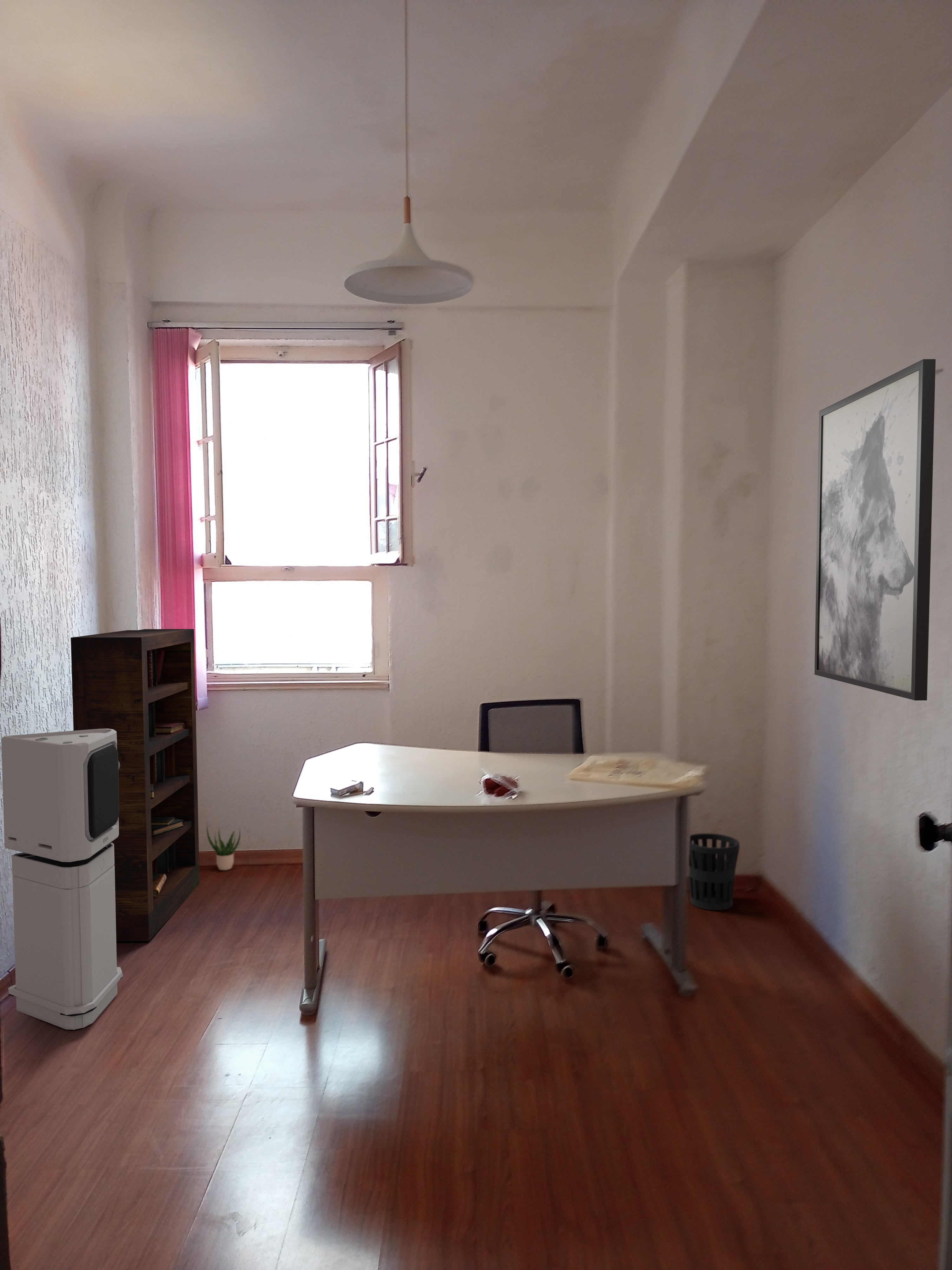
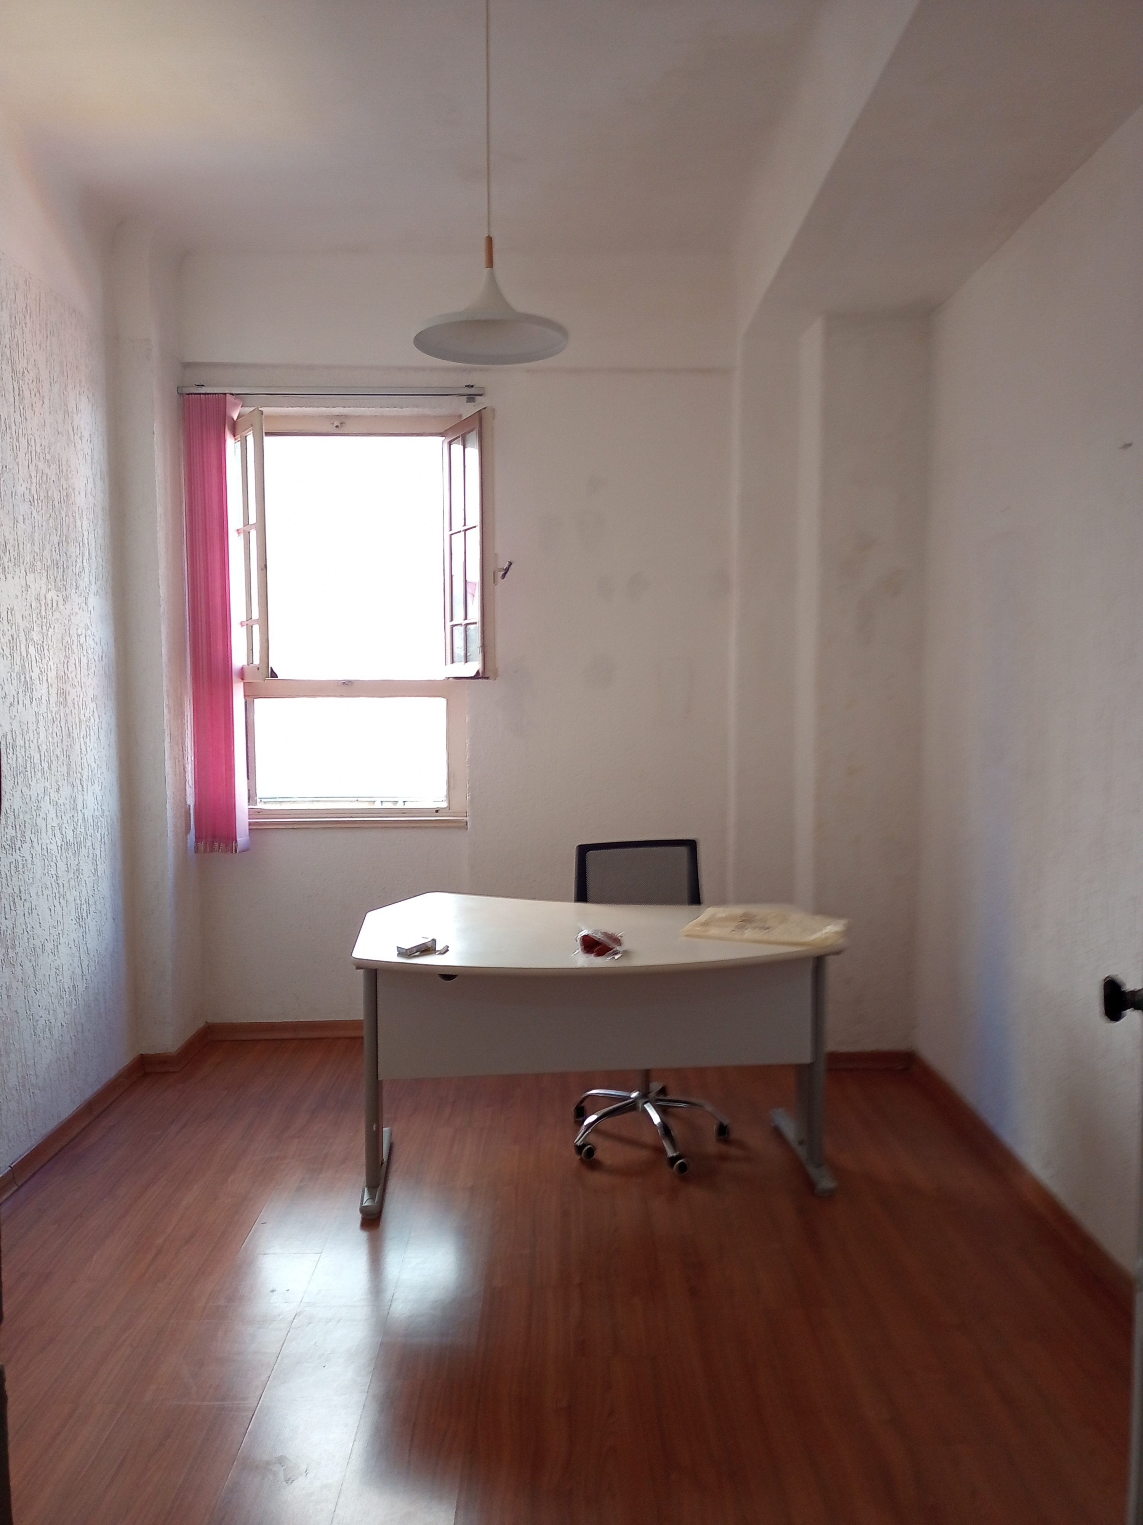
- potted plant [206,822,241,871]
- wastebasket [689,833,740,911]
- bookcase [70,629,200,942]
- wall art [814,359,936,701]
- air purifier [1,729,123,1030]
